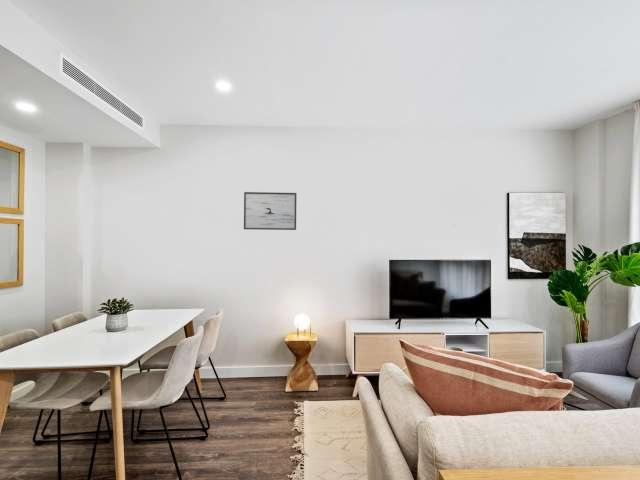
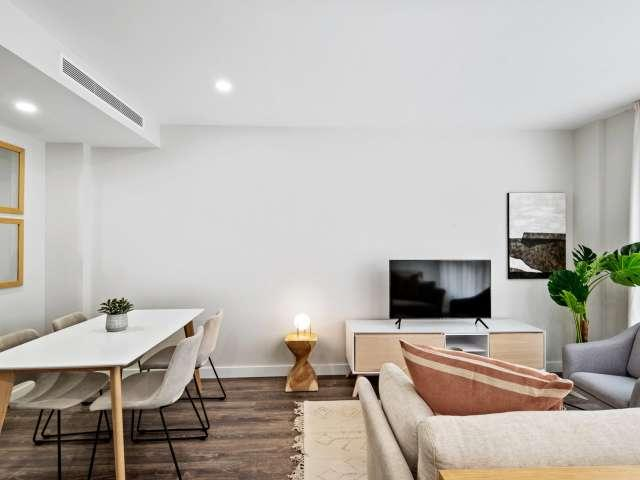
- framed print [243,191,297,231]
